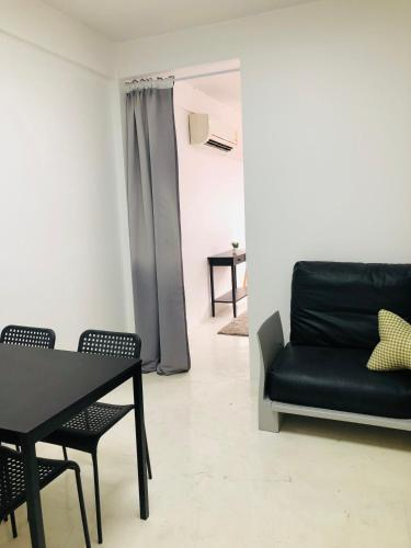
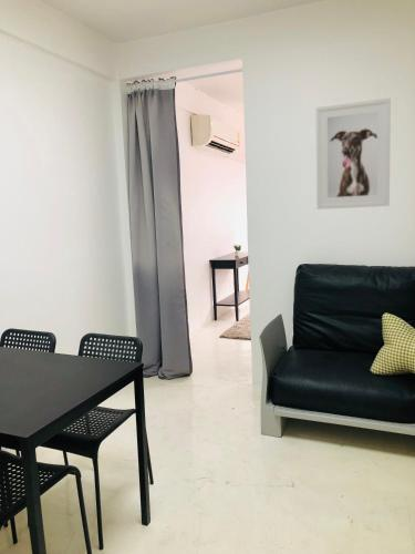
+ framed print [314,96,392,211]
